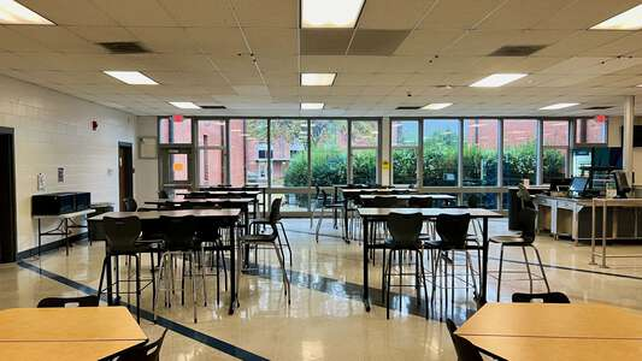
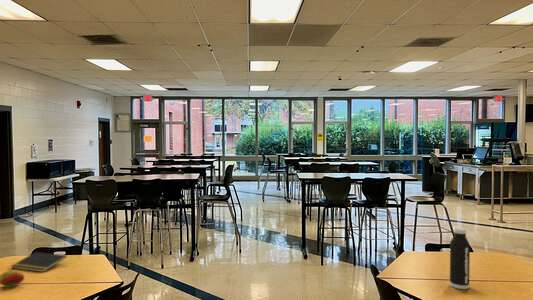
+ water bottle [449,227,471,290]
+ fruit [0,270,25,289]
+ notepad [10,251,68,273]
